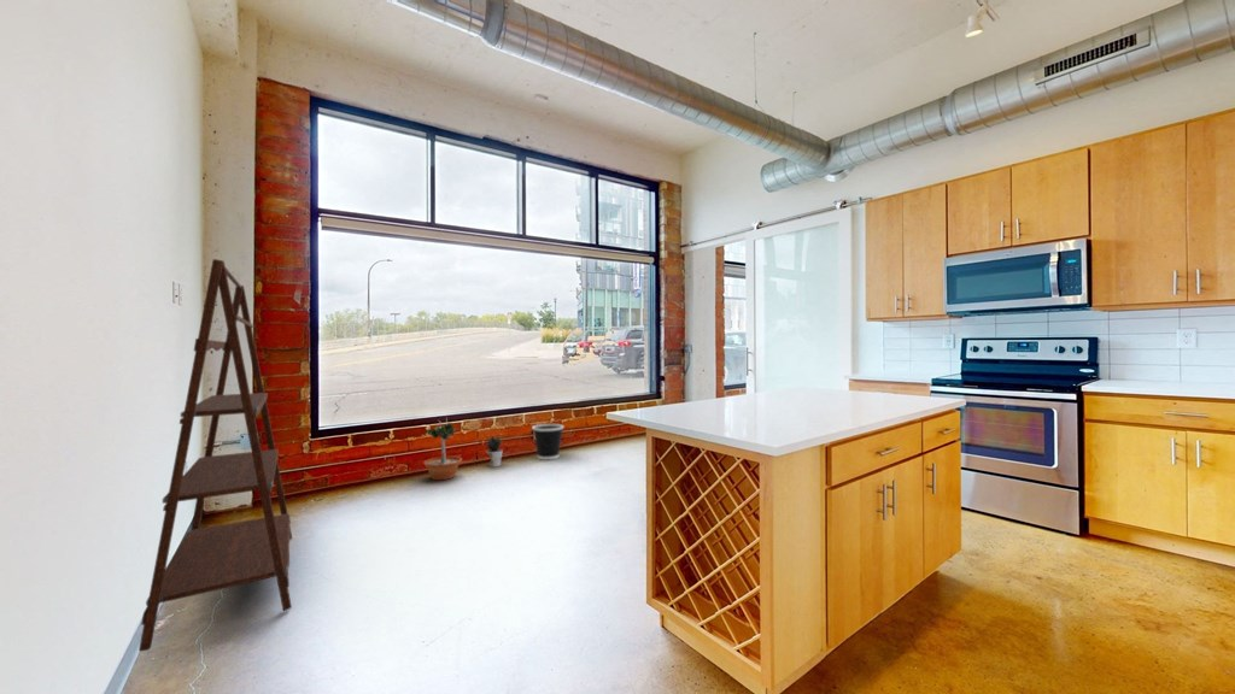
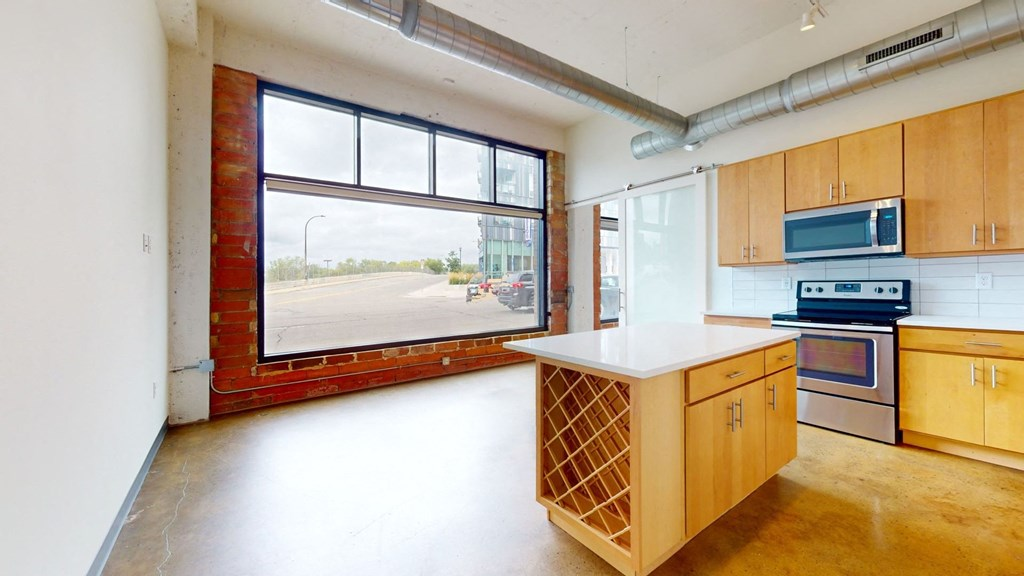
- wastebasket [531,423,564,460]
- shelving unit [137,258,293,653]
- potted plant [481,431,505,467]
- potted tree [422,418,463,481]
